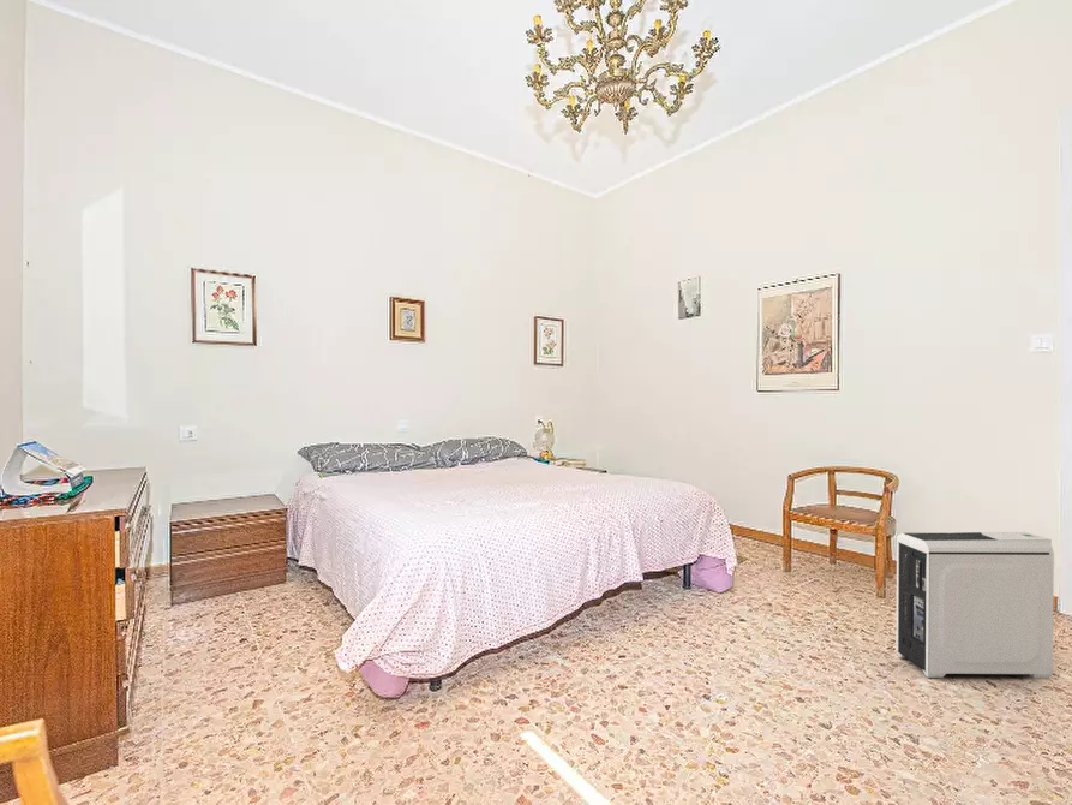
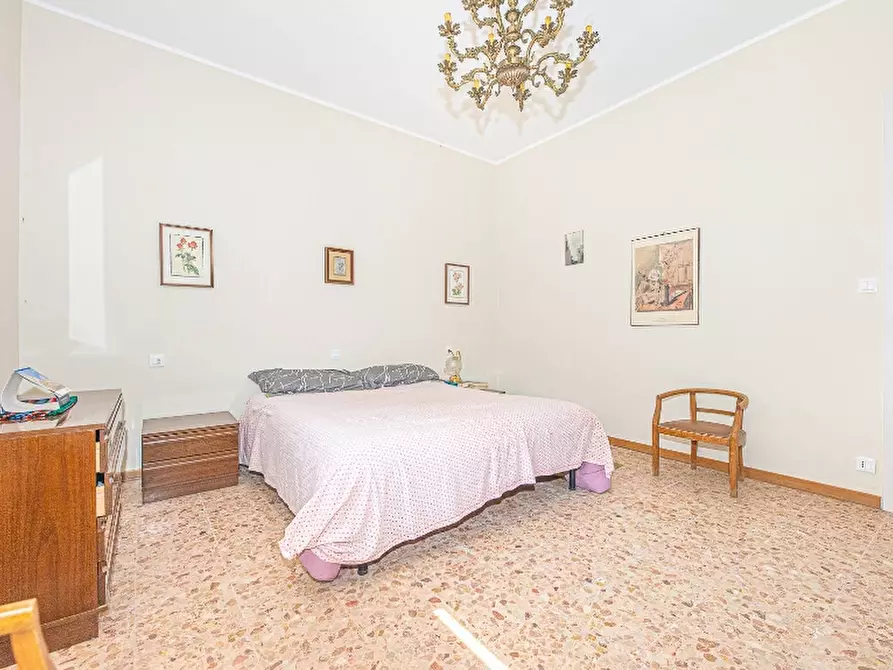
- air purifier [894,531,1055,679]
